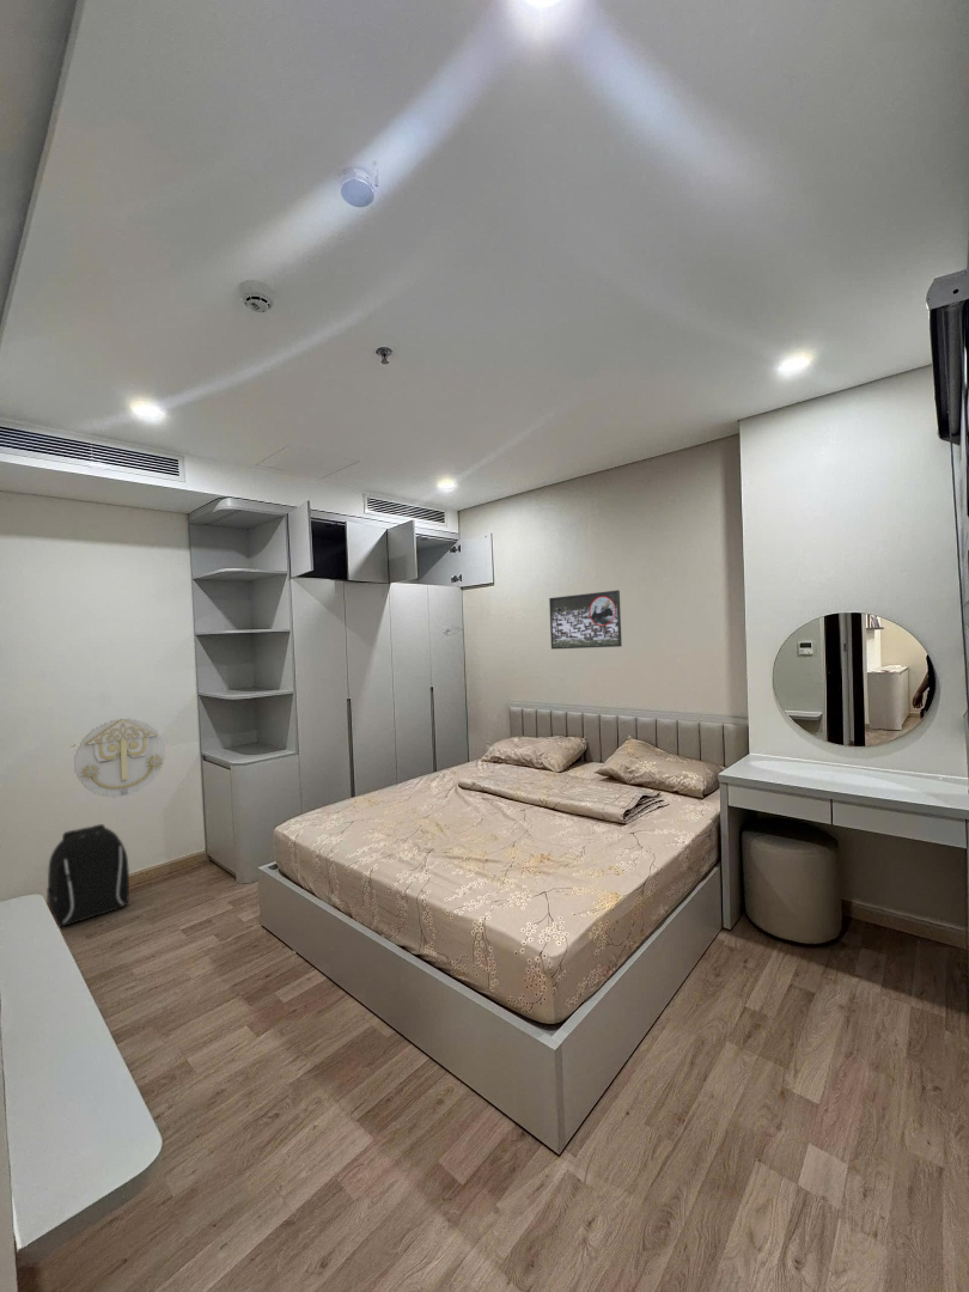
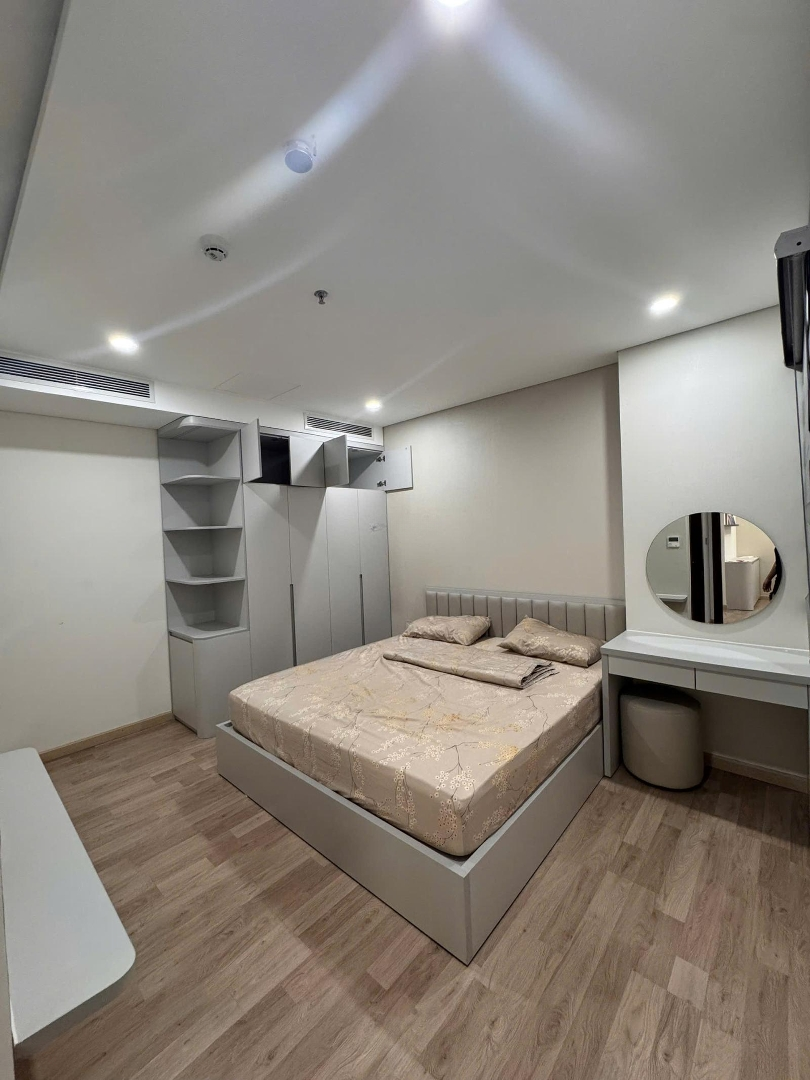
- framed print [548,589,623,650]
- backpack [45,823,130,928]
- wall decoration [73,718,166,799]
